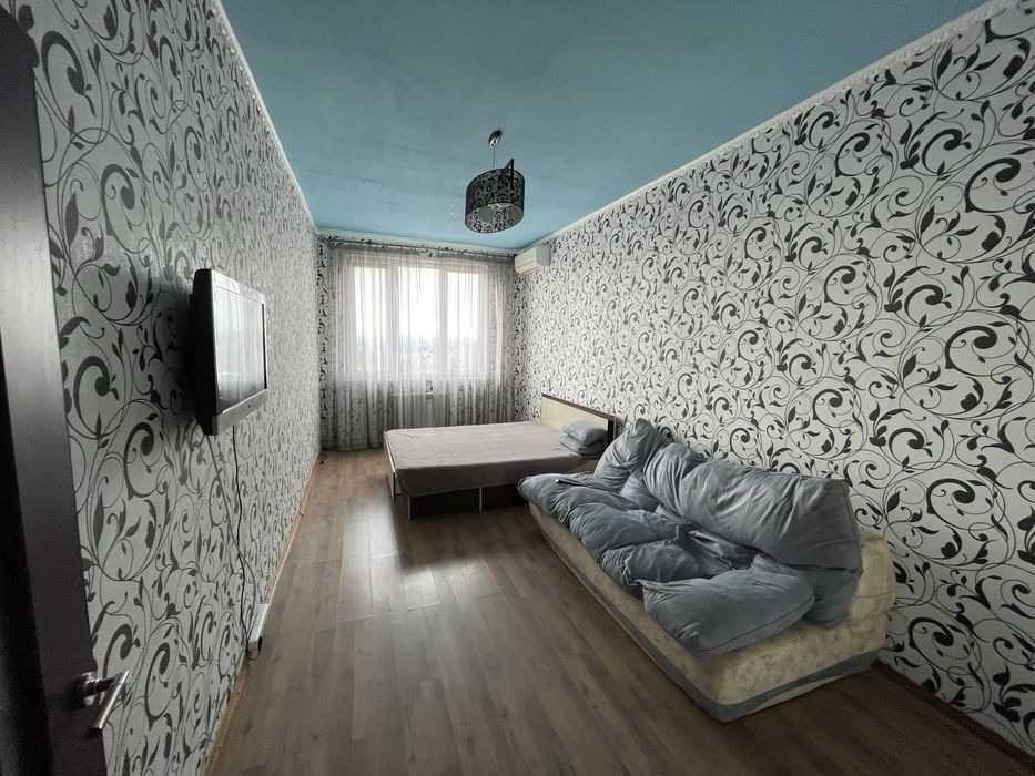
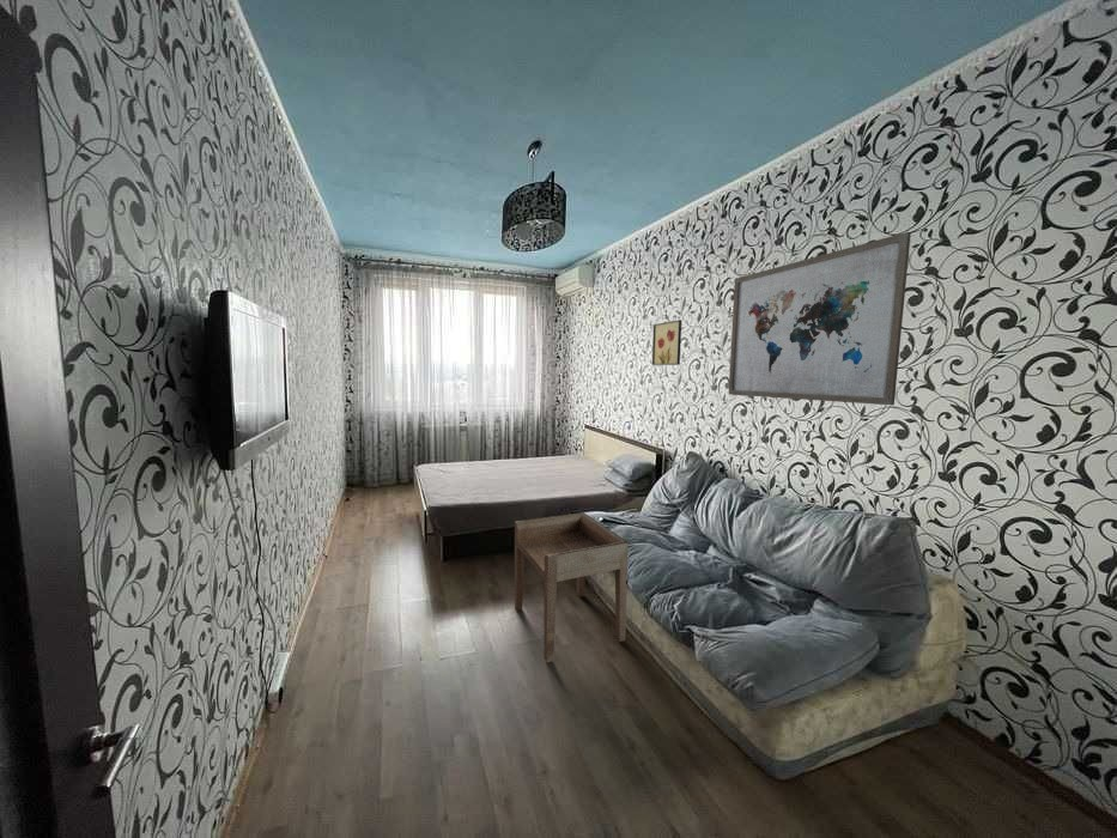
+ wall art [728,231,912,406]
+ wall art [651,318,682,366]
+ side table [514,511,630,663]
